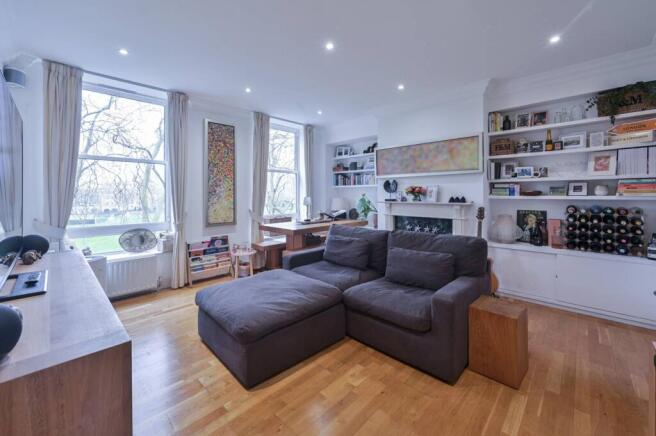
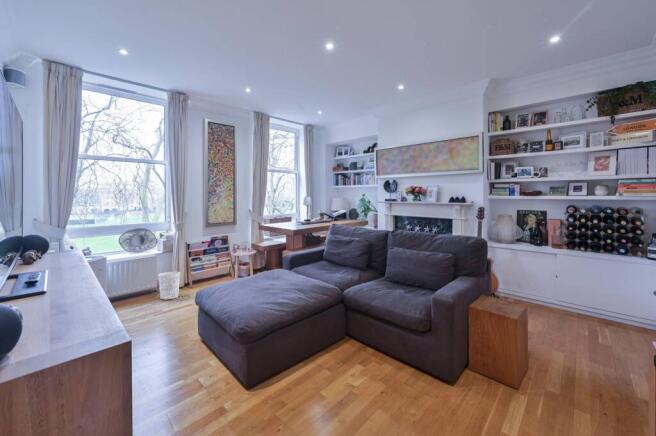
+ wastebasket [157,271,181,300]
